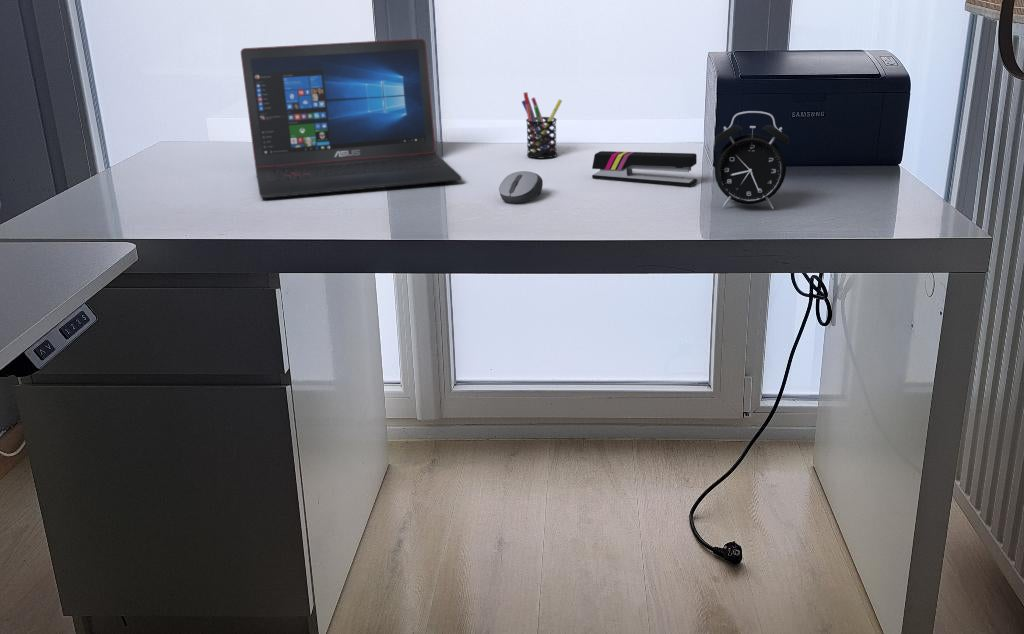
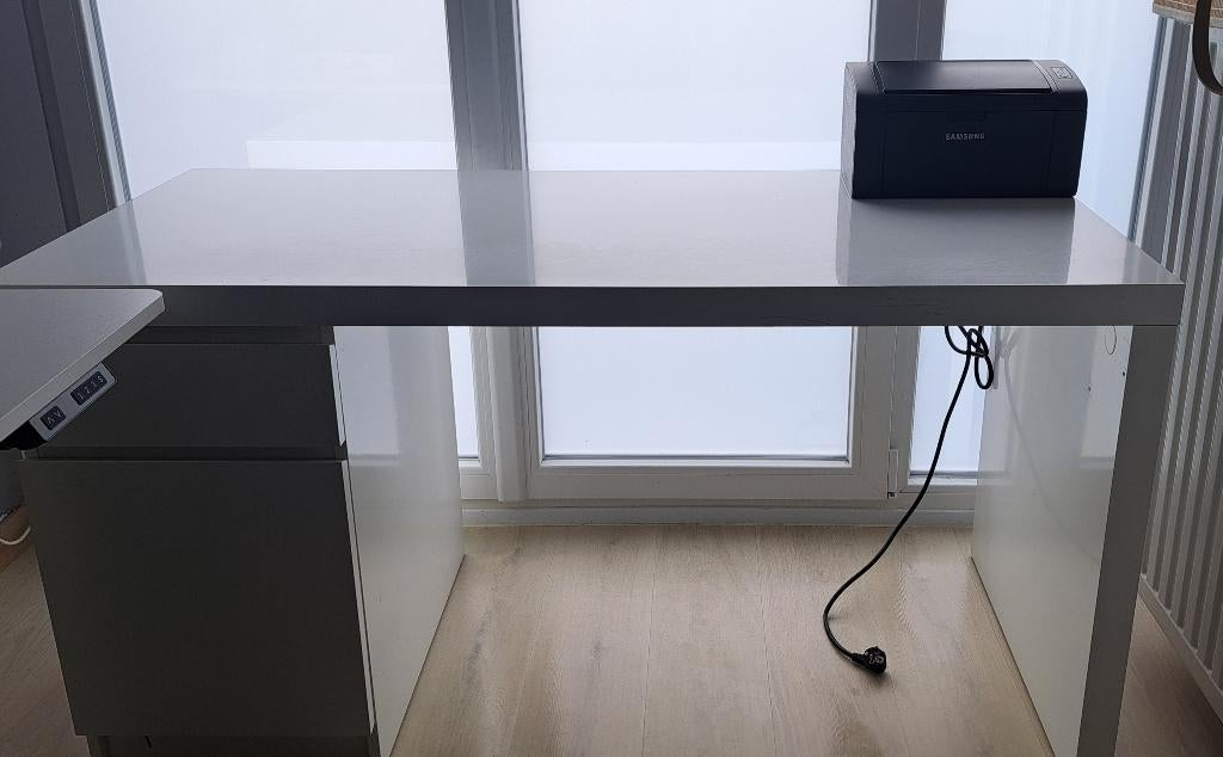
- computer mouse [498,170,544,204]
- alarm clock [714,110,790,210]
- stapler [591,150,698,187]
- laptop [240,38,462,199]
- pen holder [521,91,563,159]
